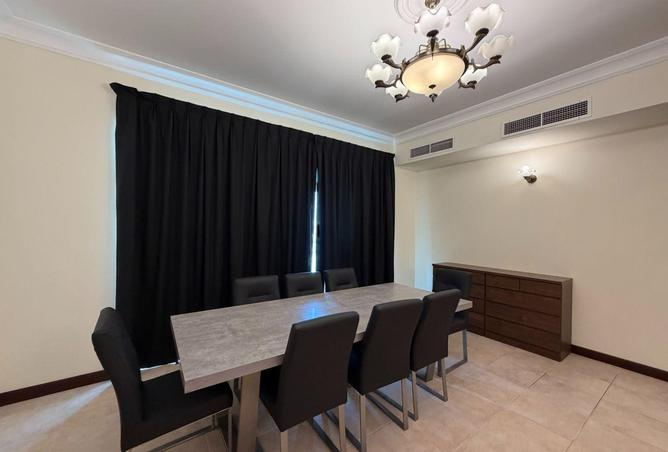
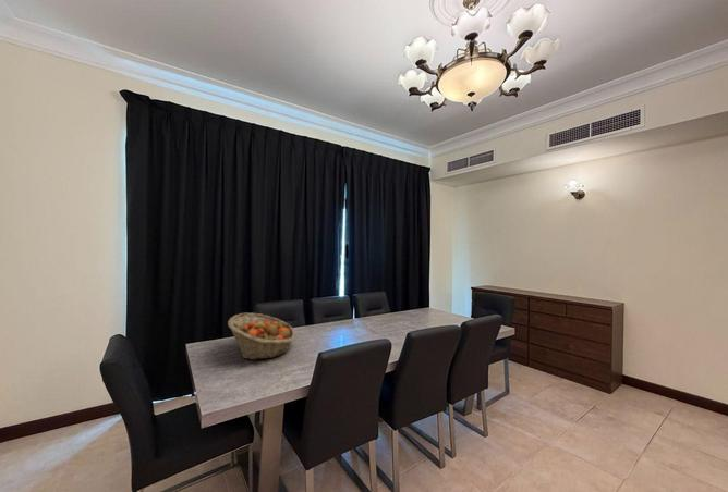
+ fruit basket [227,312,296,361]
